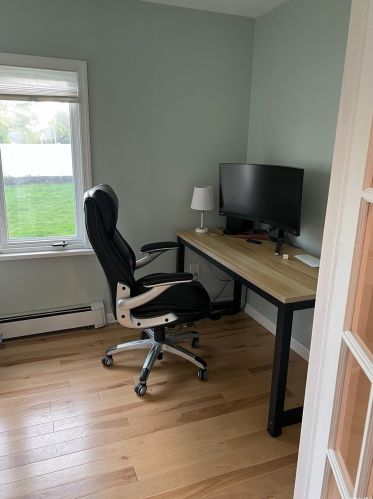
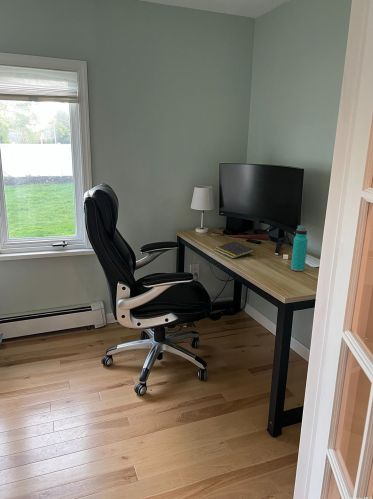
+ water bottle [290,224,309,272]
+ notepad [213,240,256,259]
